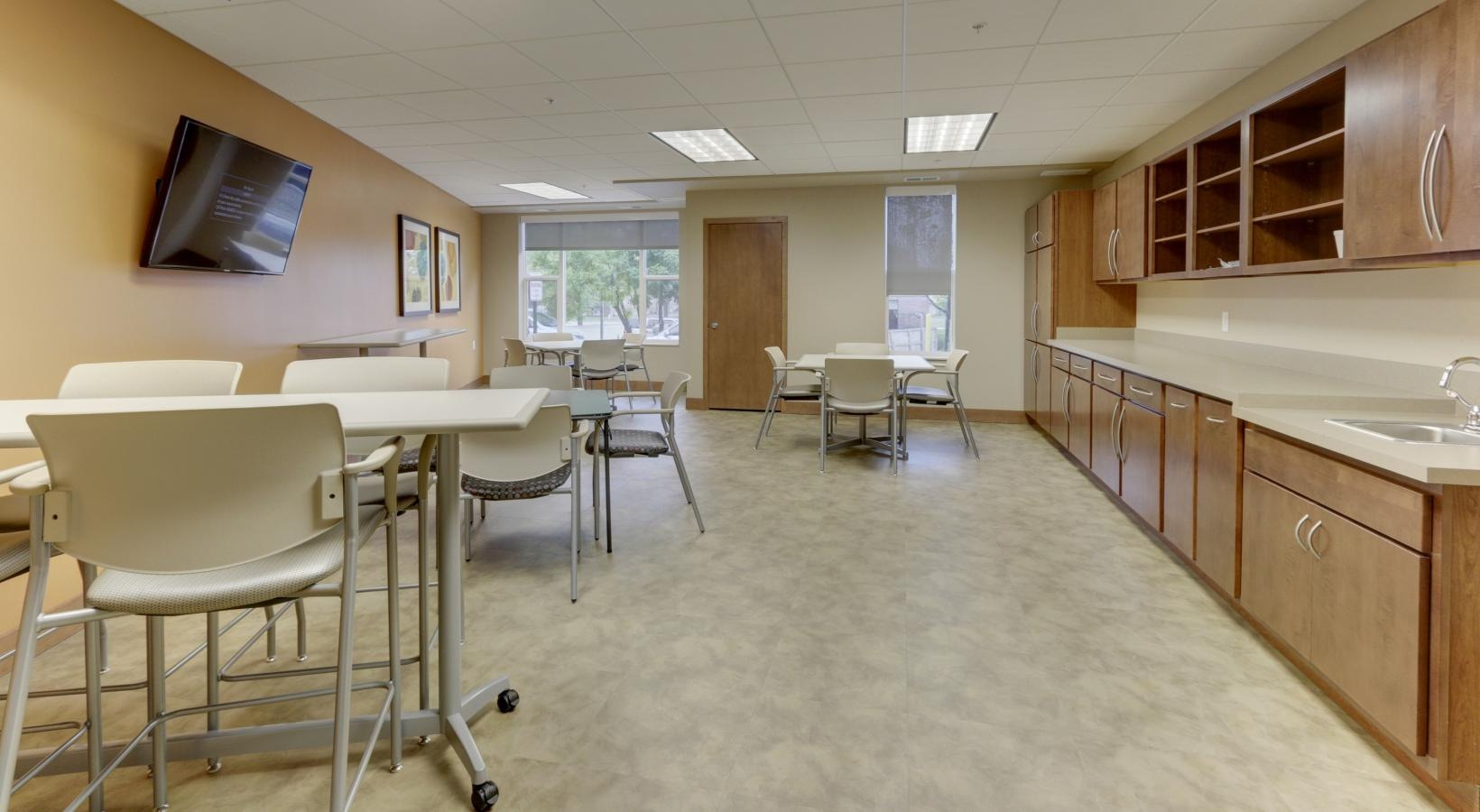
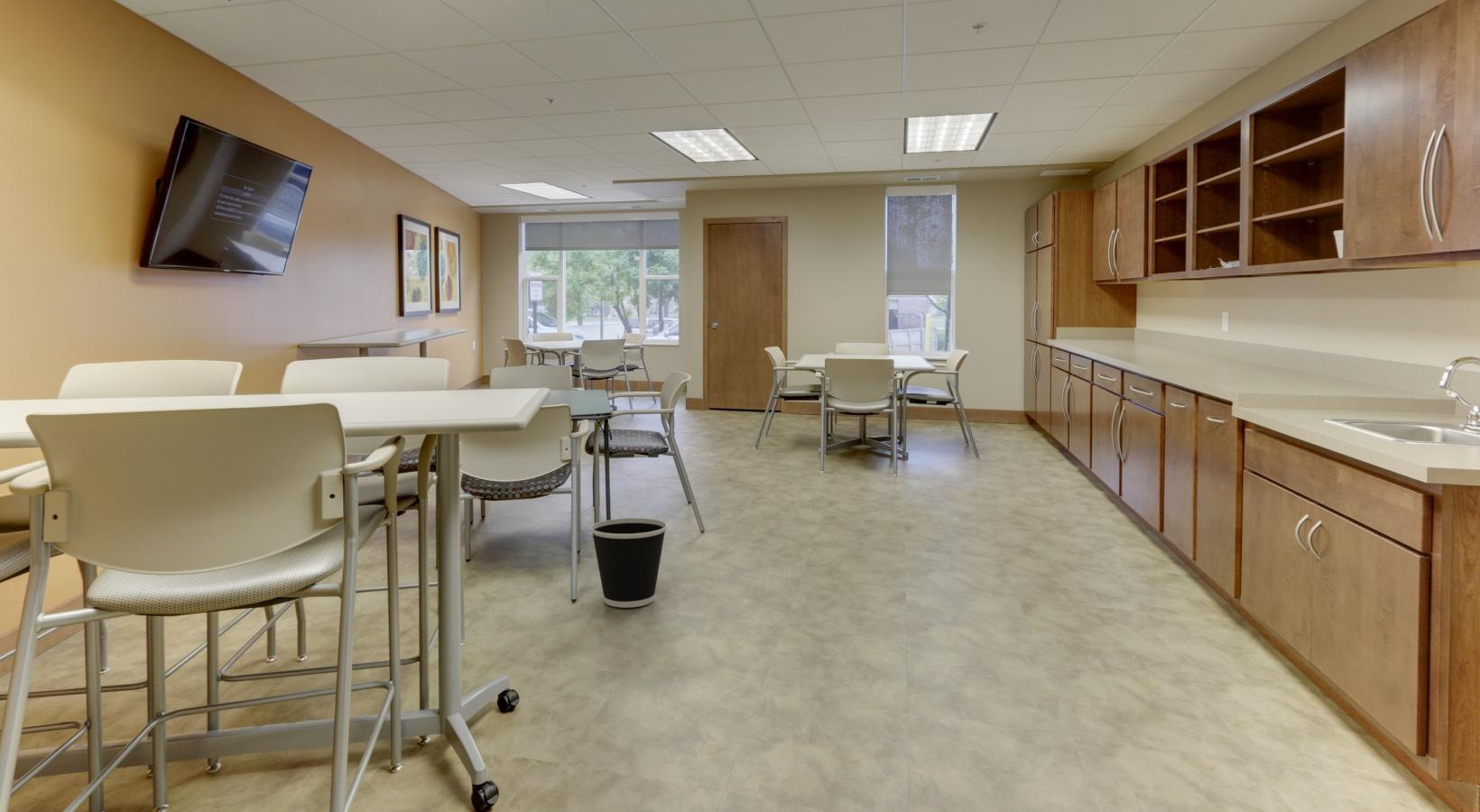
+ wastebasket [589,517,668,608]
